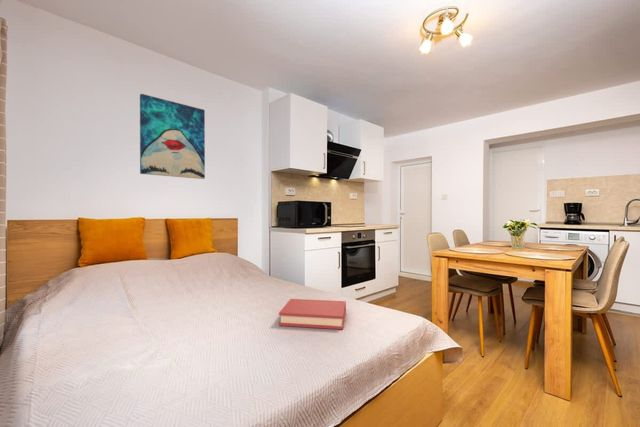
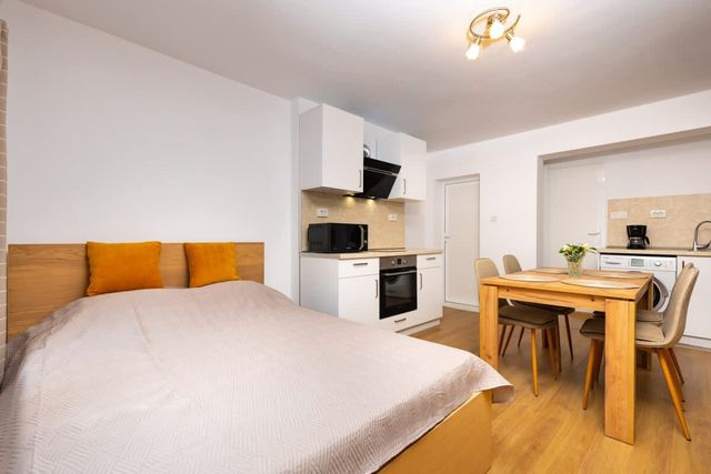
- wall art [139,93,206,180]
- hardback book [278,298,347,330]
